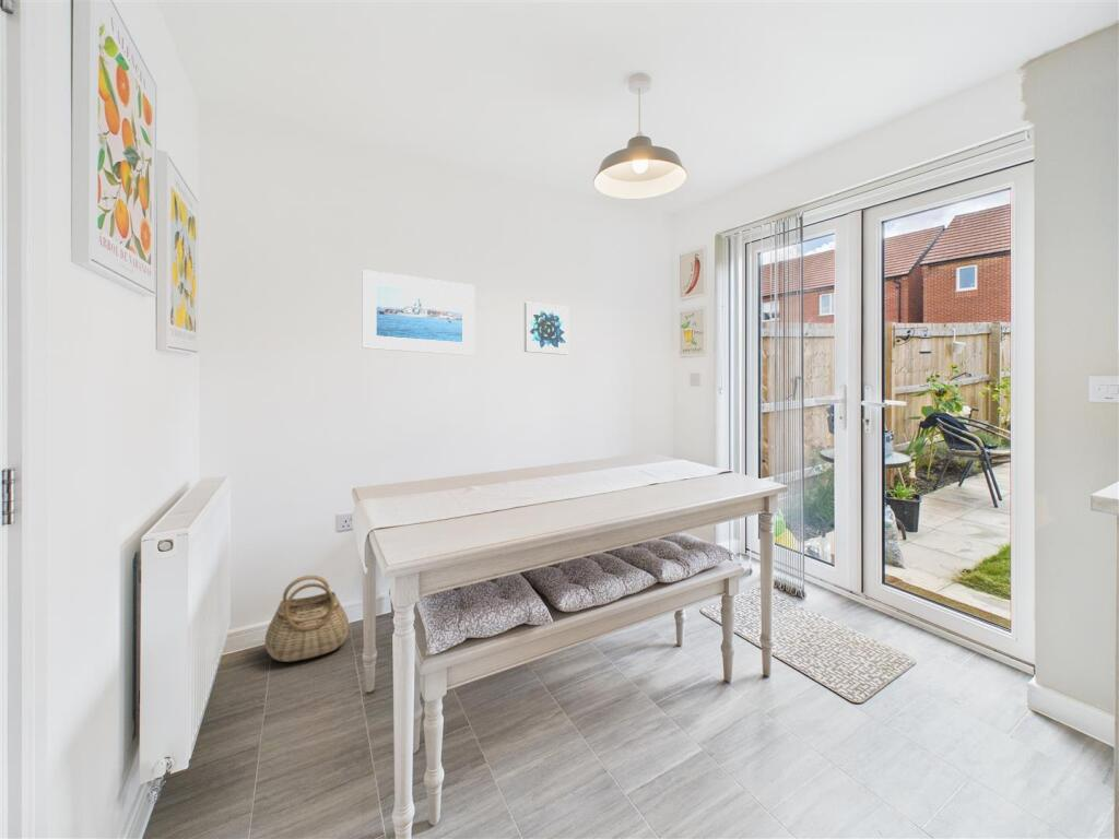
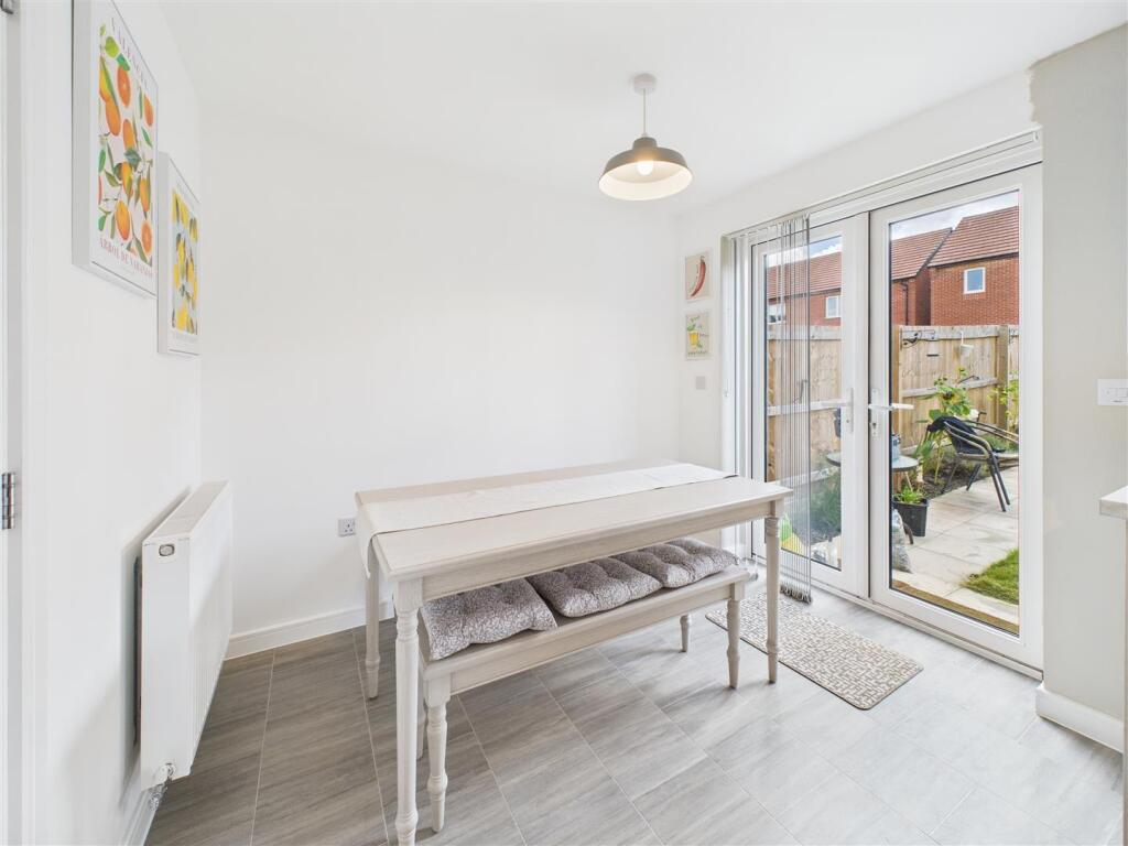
- wall art [523,300,570,356]
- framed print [361,269,475,356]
- basket [264,575,350,663]
